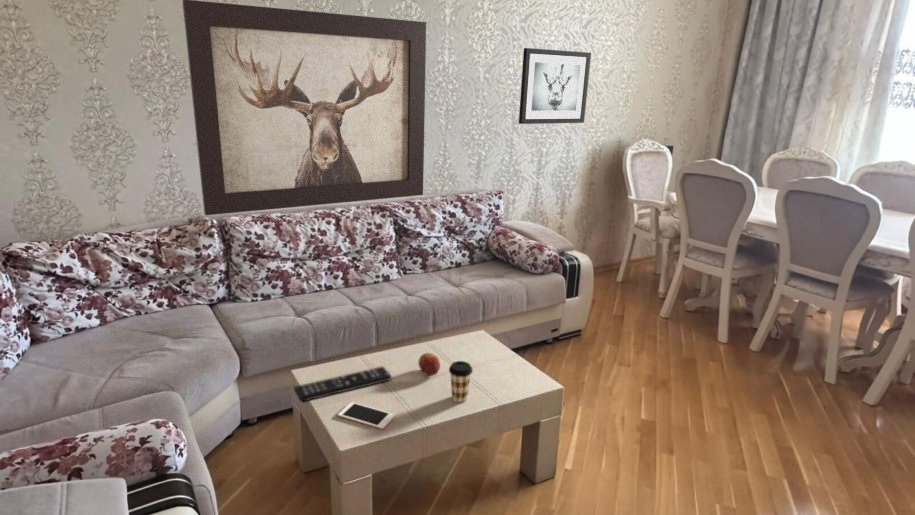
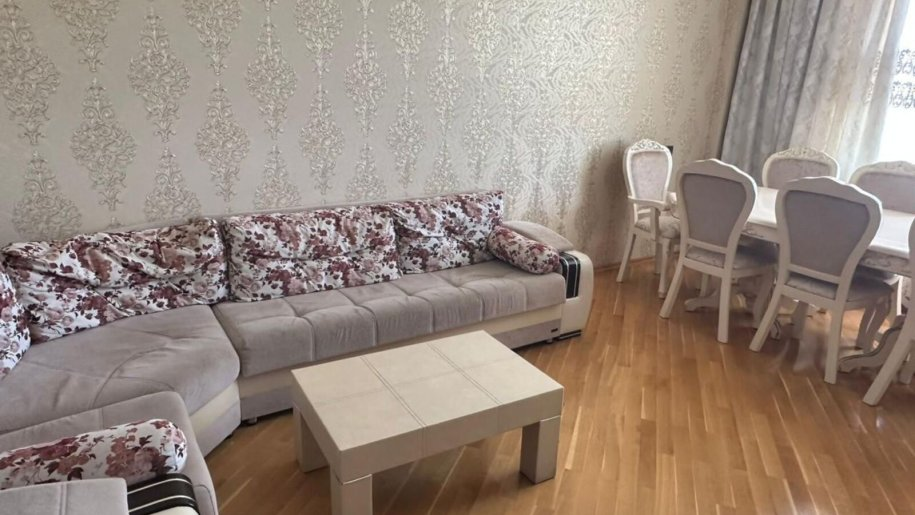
- wall art [518,47,592,125]
- coffee cup [448,360,474,403]
- fruit [417,352,441,377]
- remote control [293,365,393,403]
- cell phone [337,401,396,430]
- wall art [181,0,427,216]
